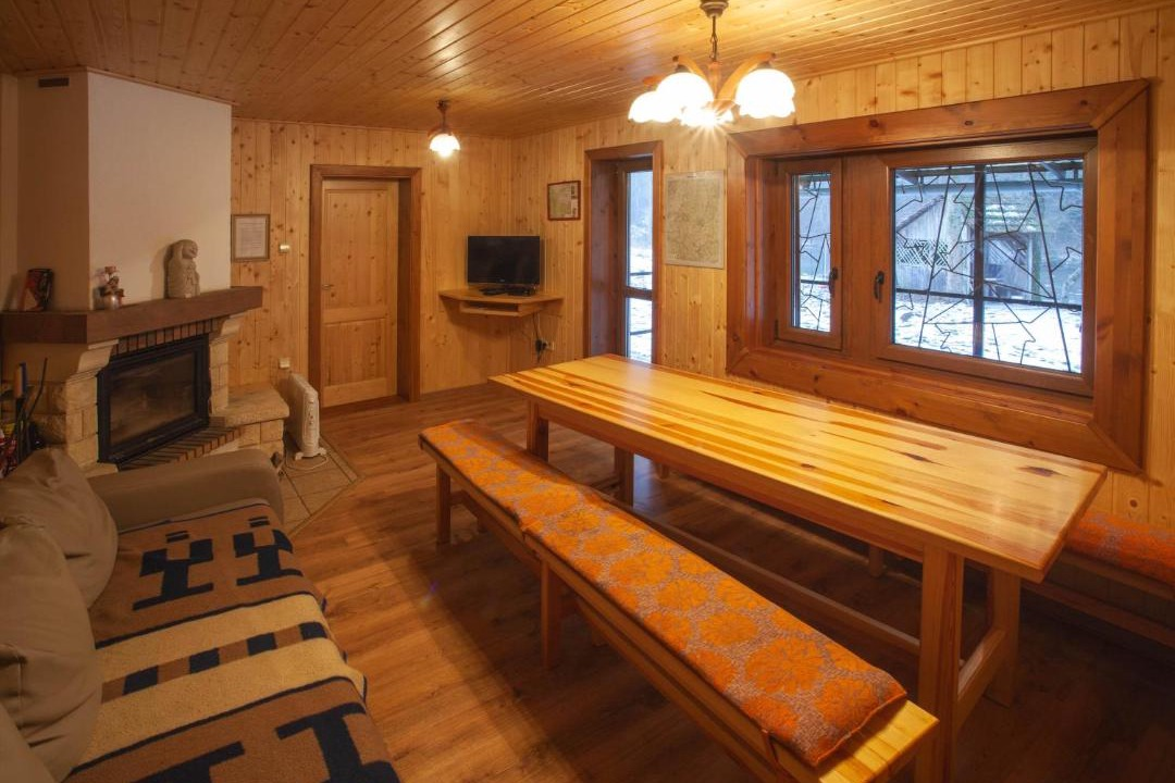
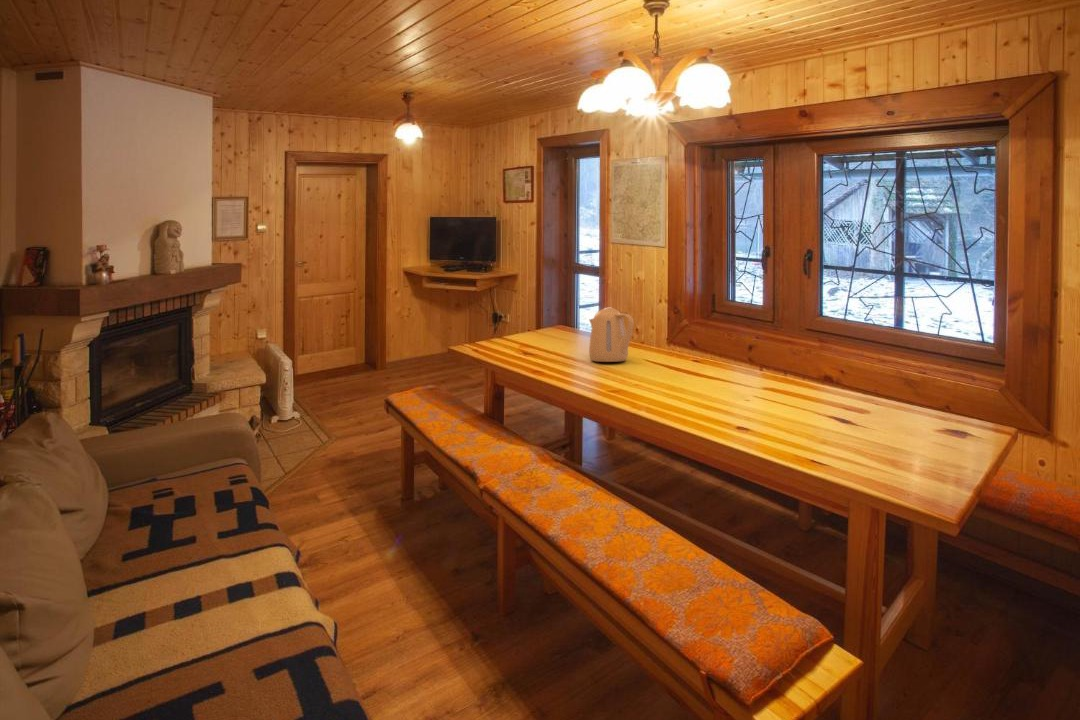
+ kettle [588,307,635,363]
